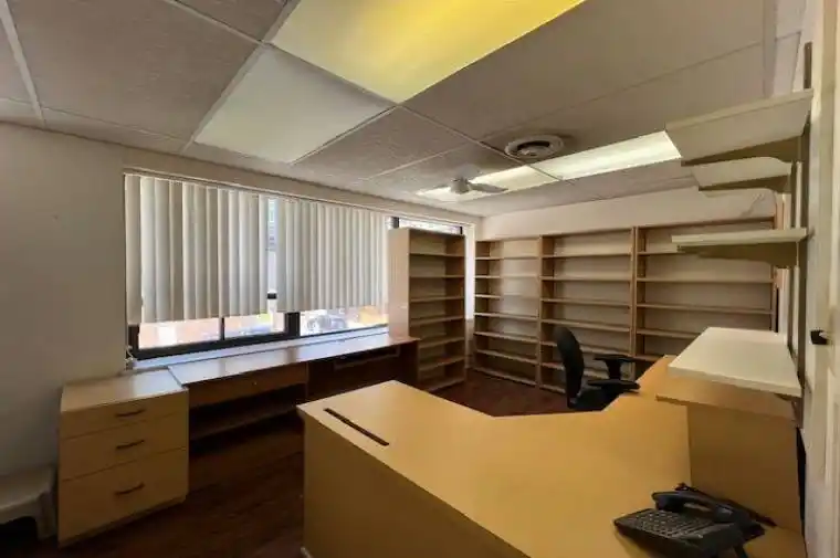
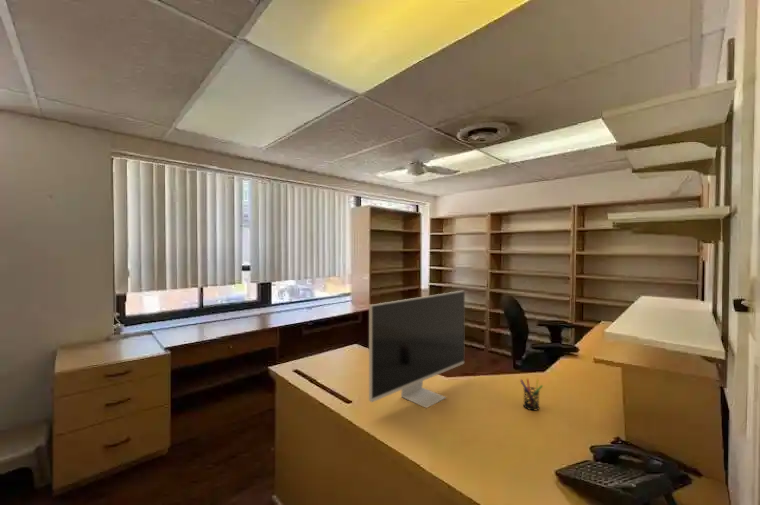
+ pen holder [519,377,544,412]
+ monitor [368,290,466,409]
